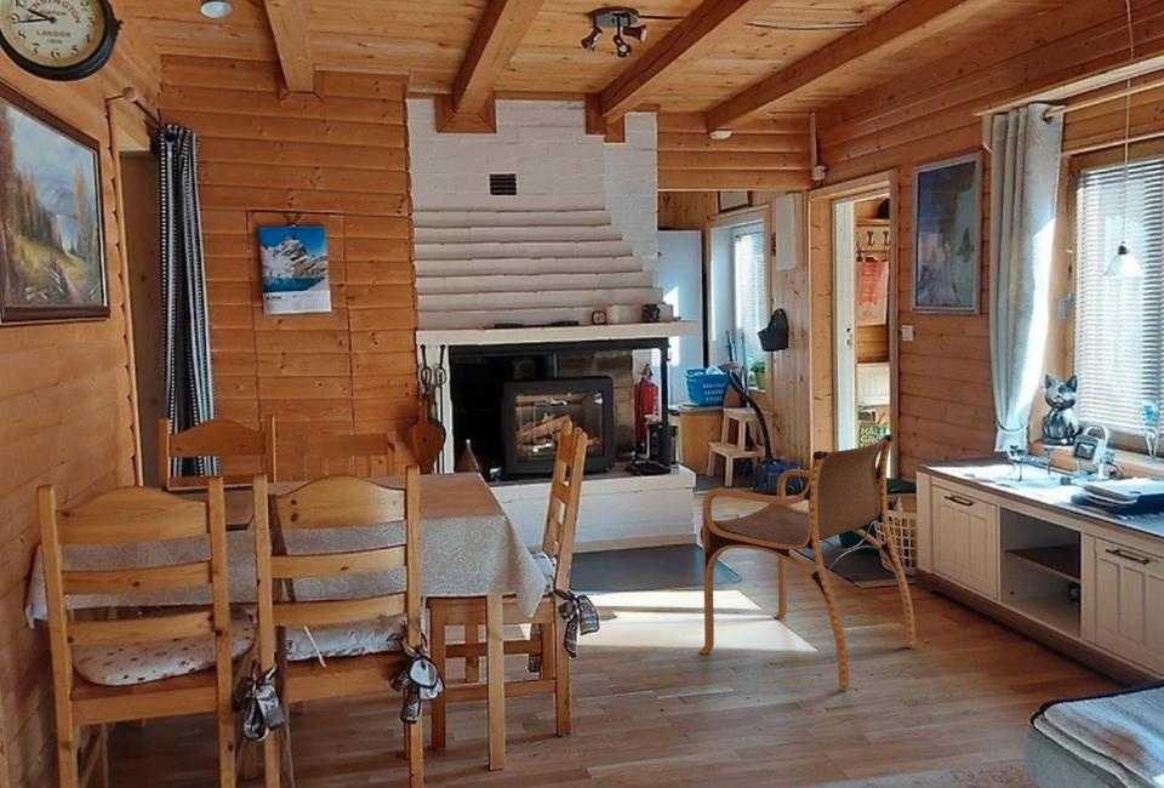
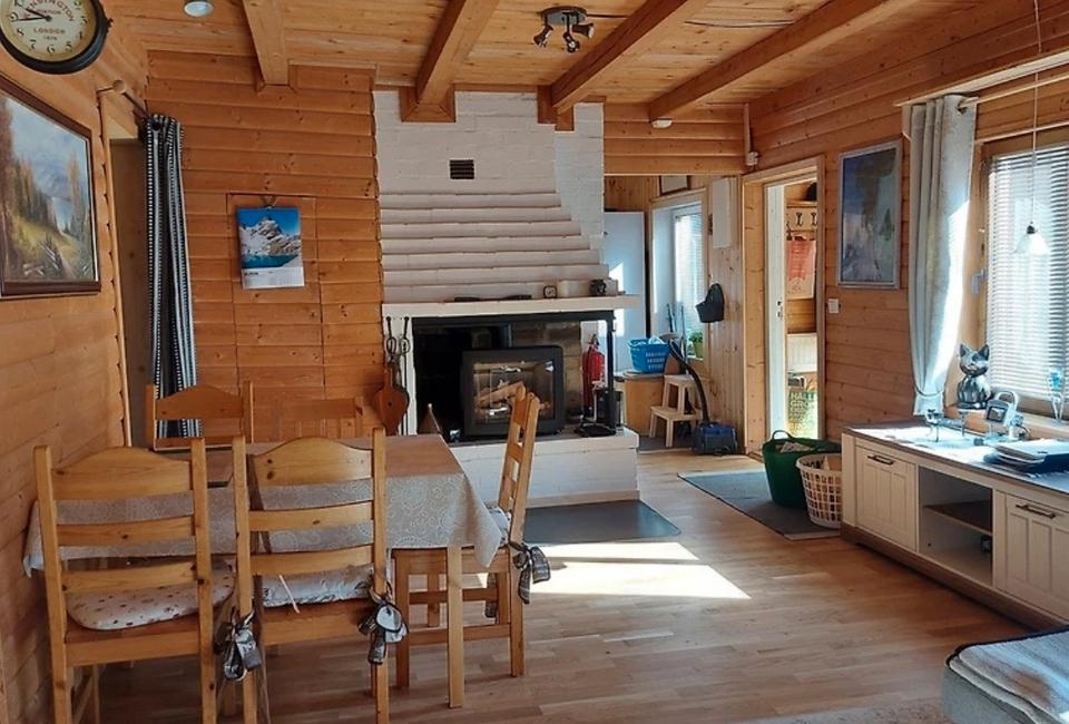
- armchair [698,433,917,690]
